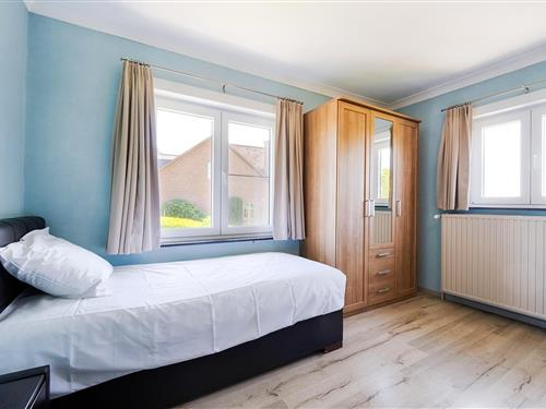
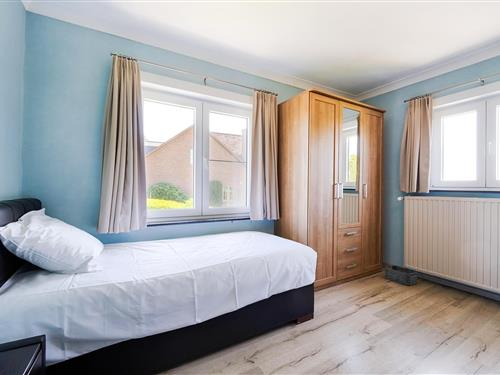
+ storage bin [385,264,418,286]
